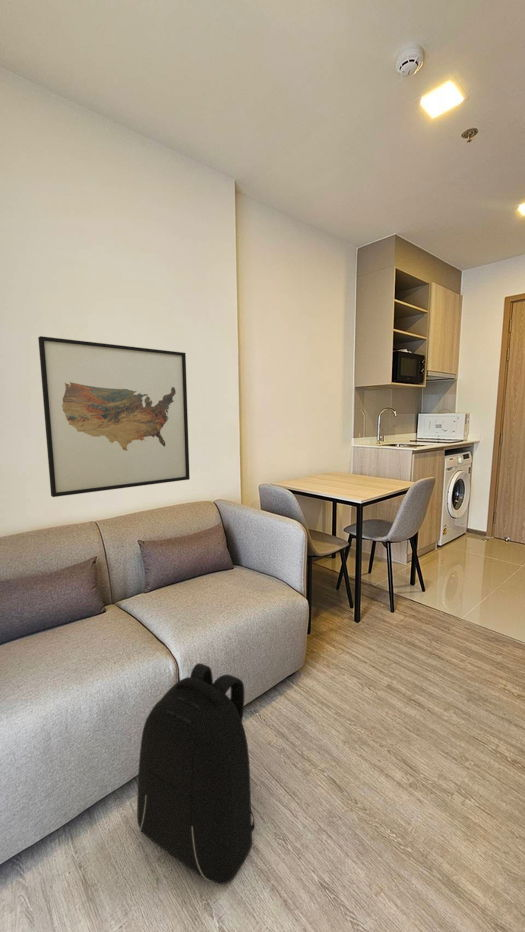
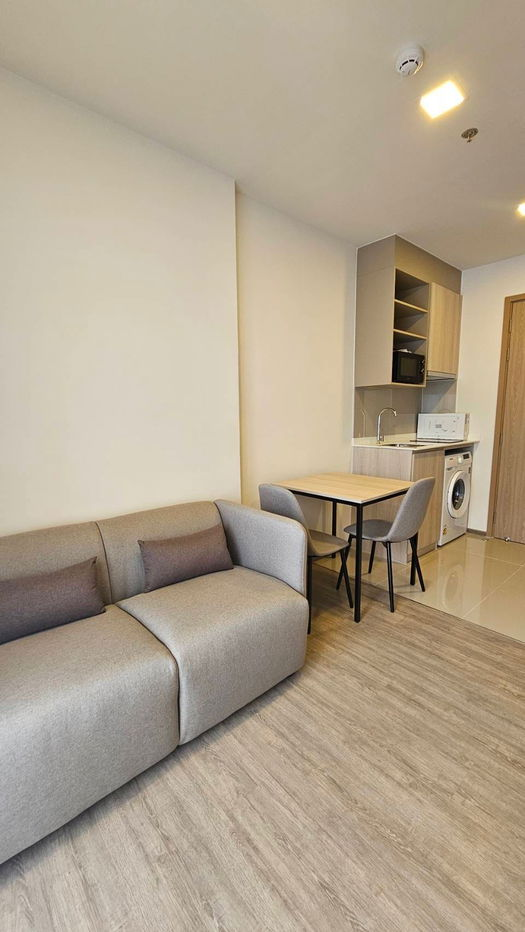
- backpack [136,662,256,885]
- wall art [37,335,191,498]
